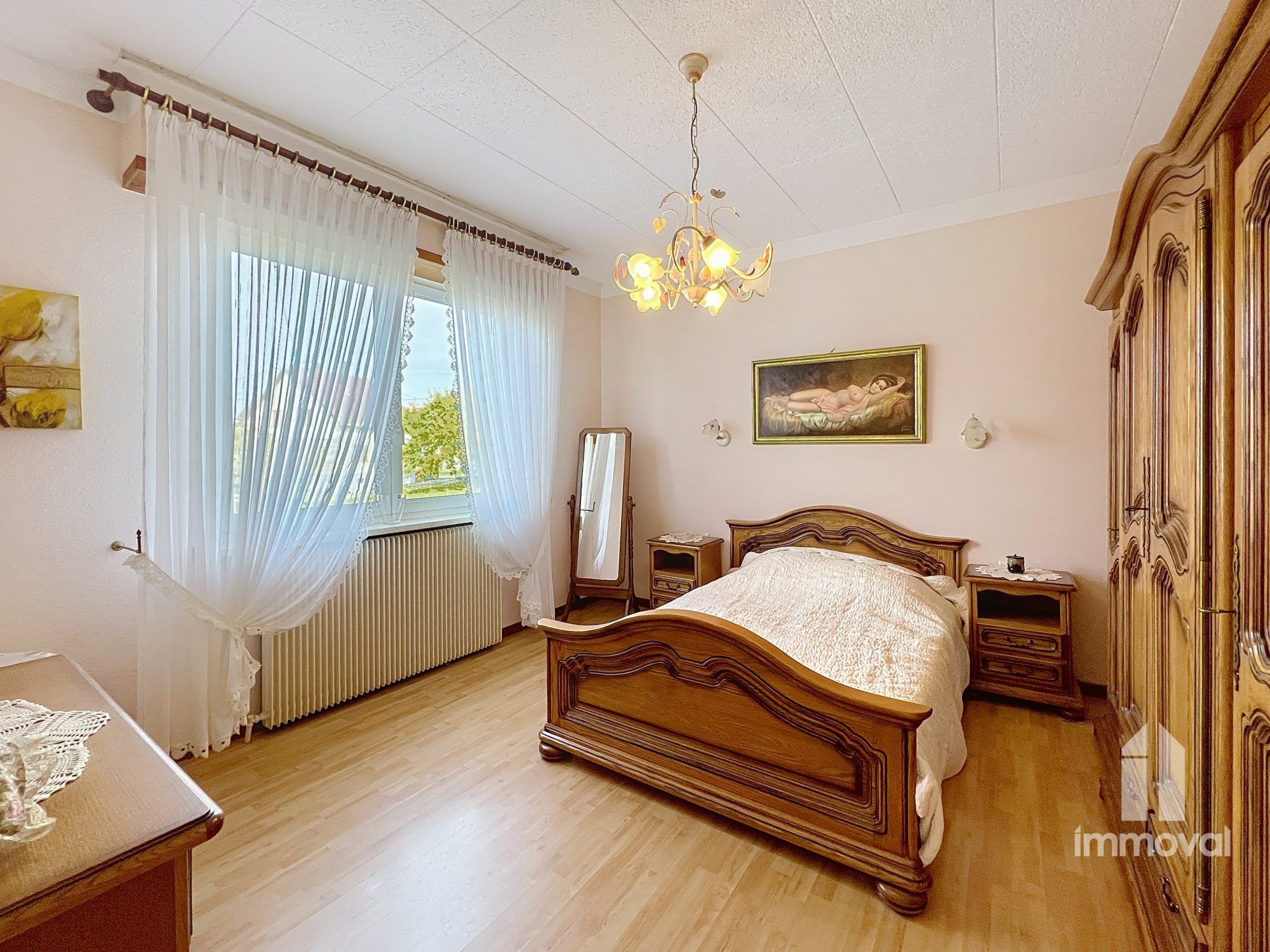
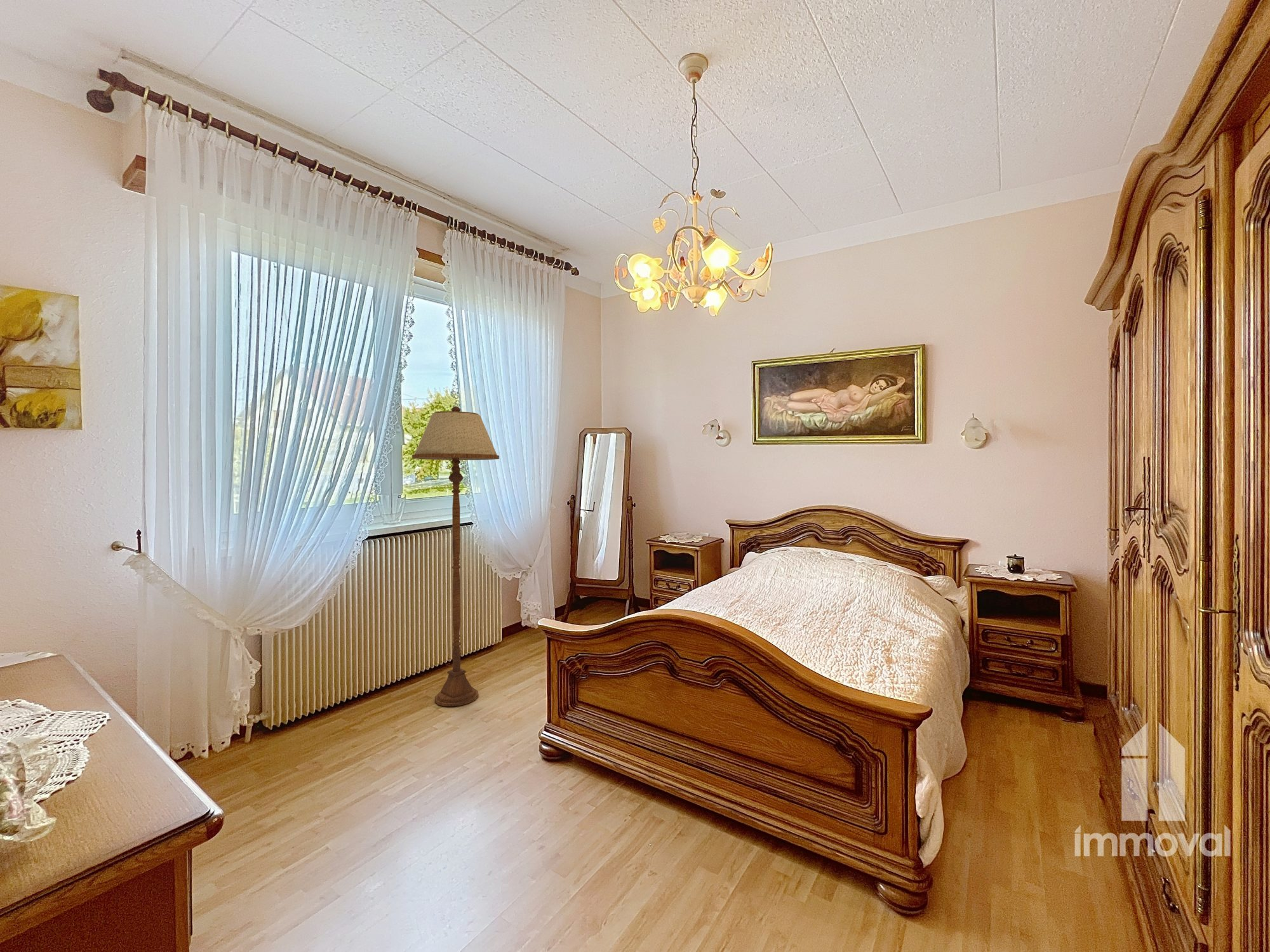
+ floor lamp [411,406,500,707]
